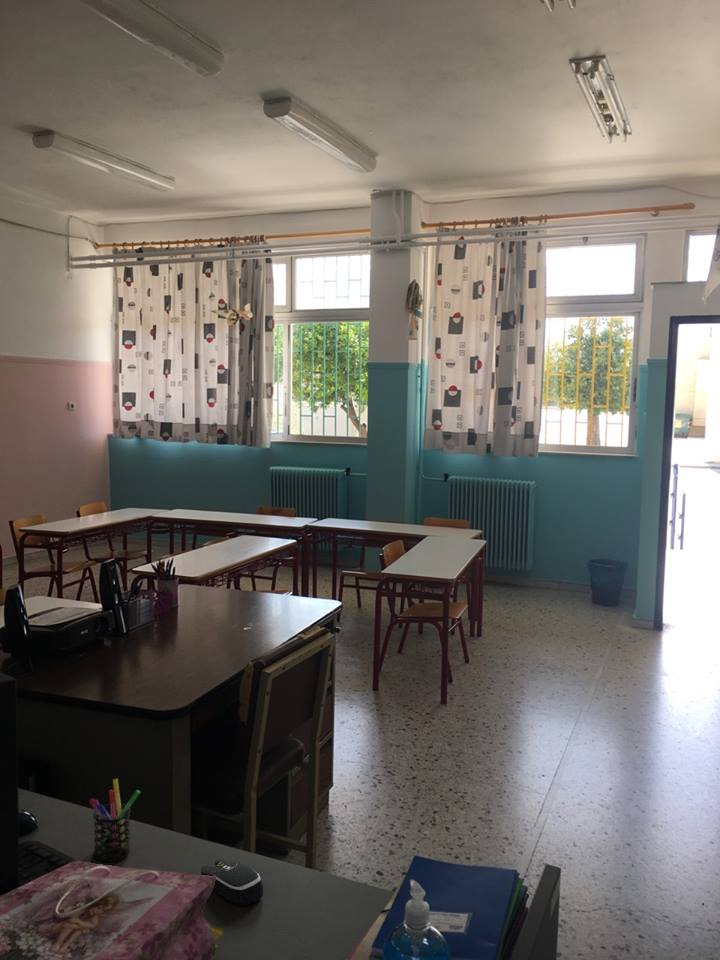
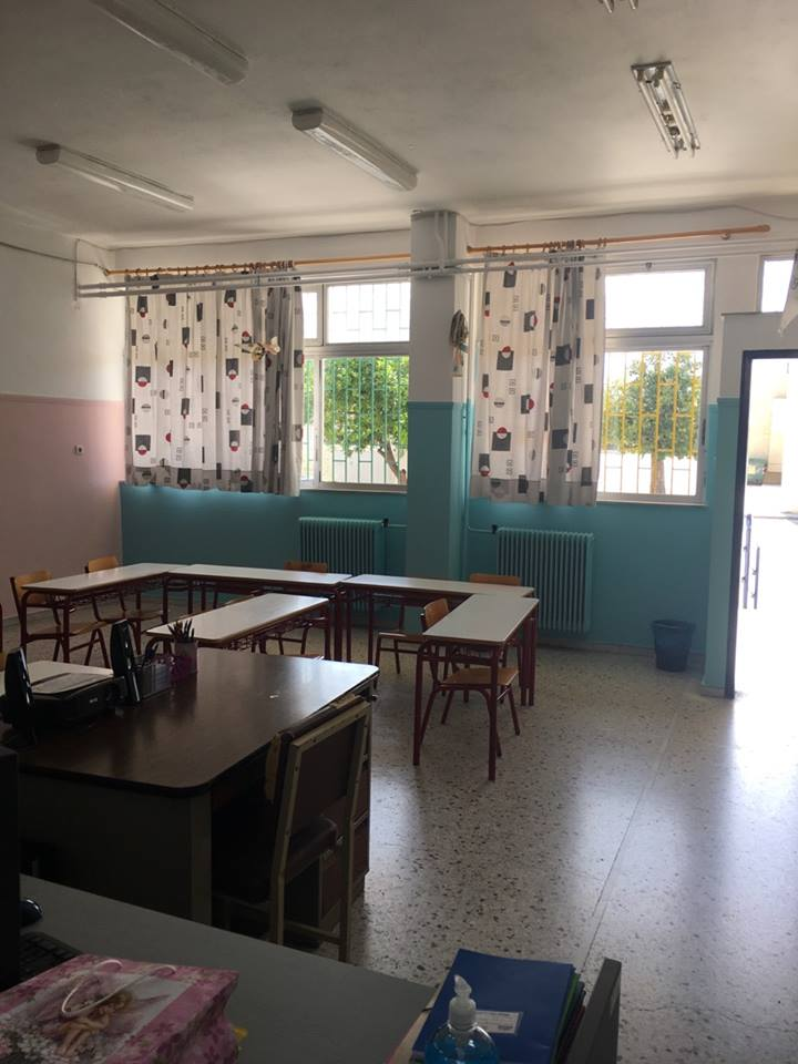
- pen holder [88,778,141,863]
- computer mouse [200,858,264,907]
